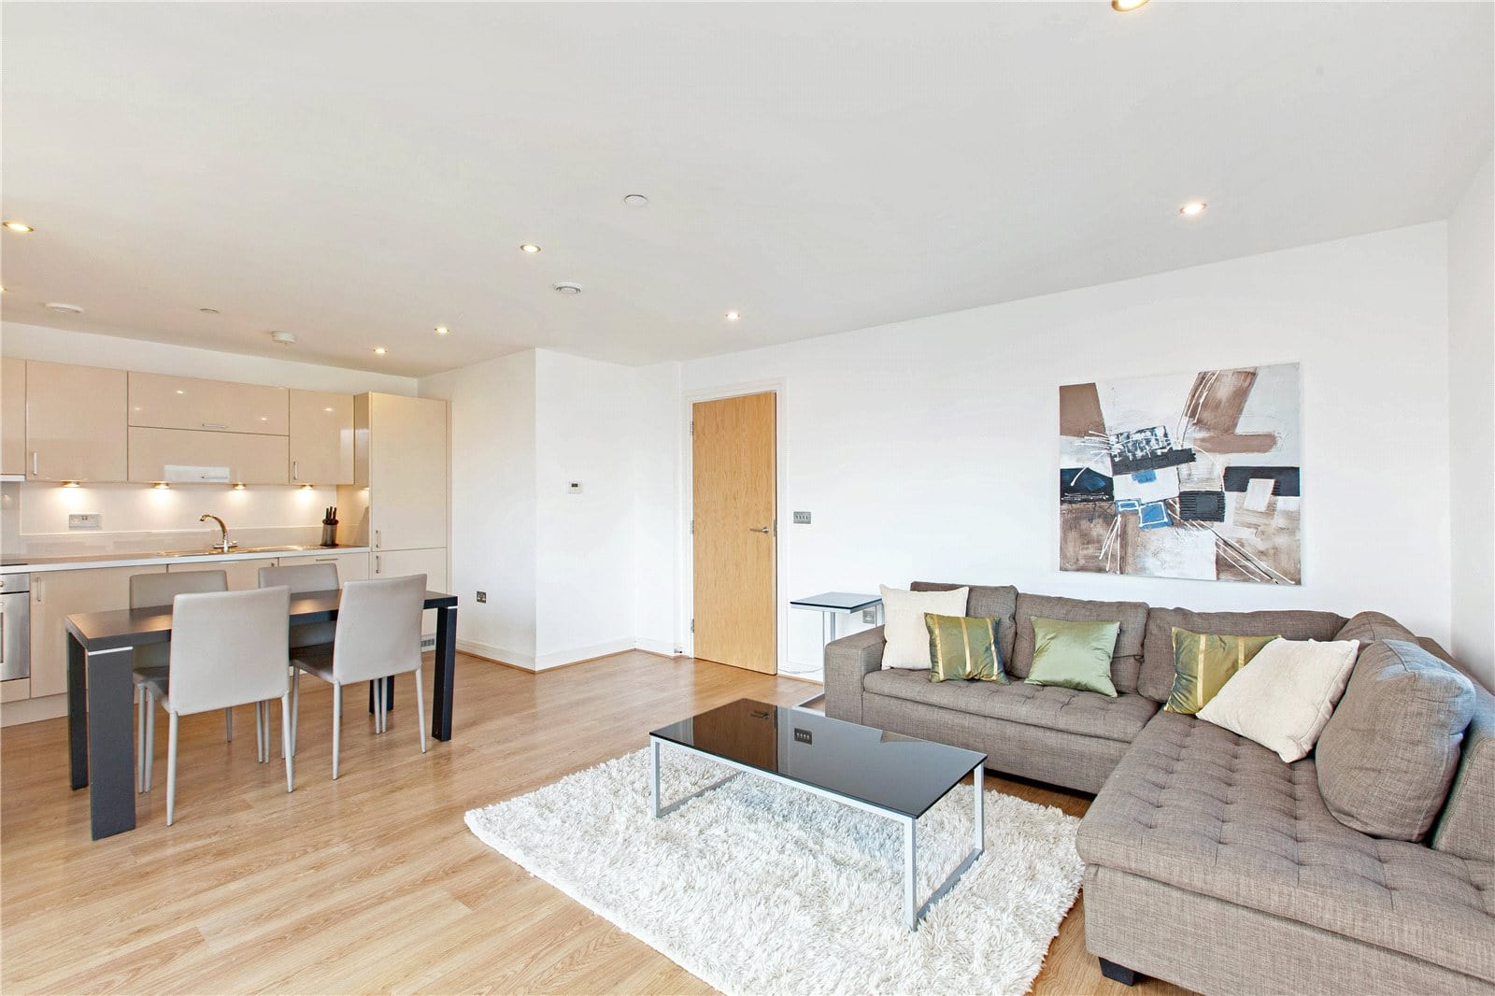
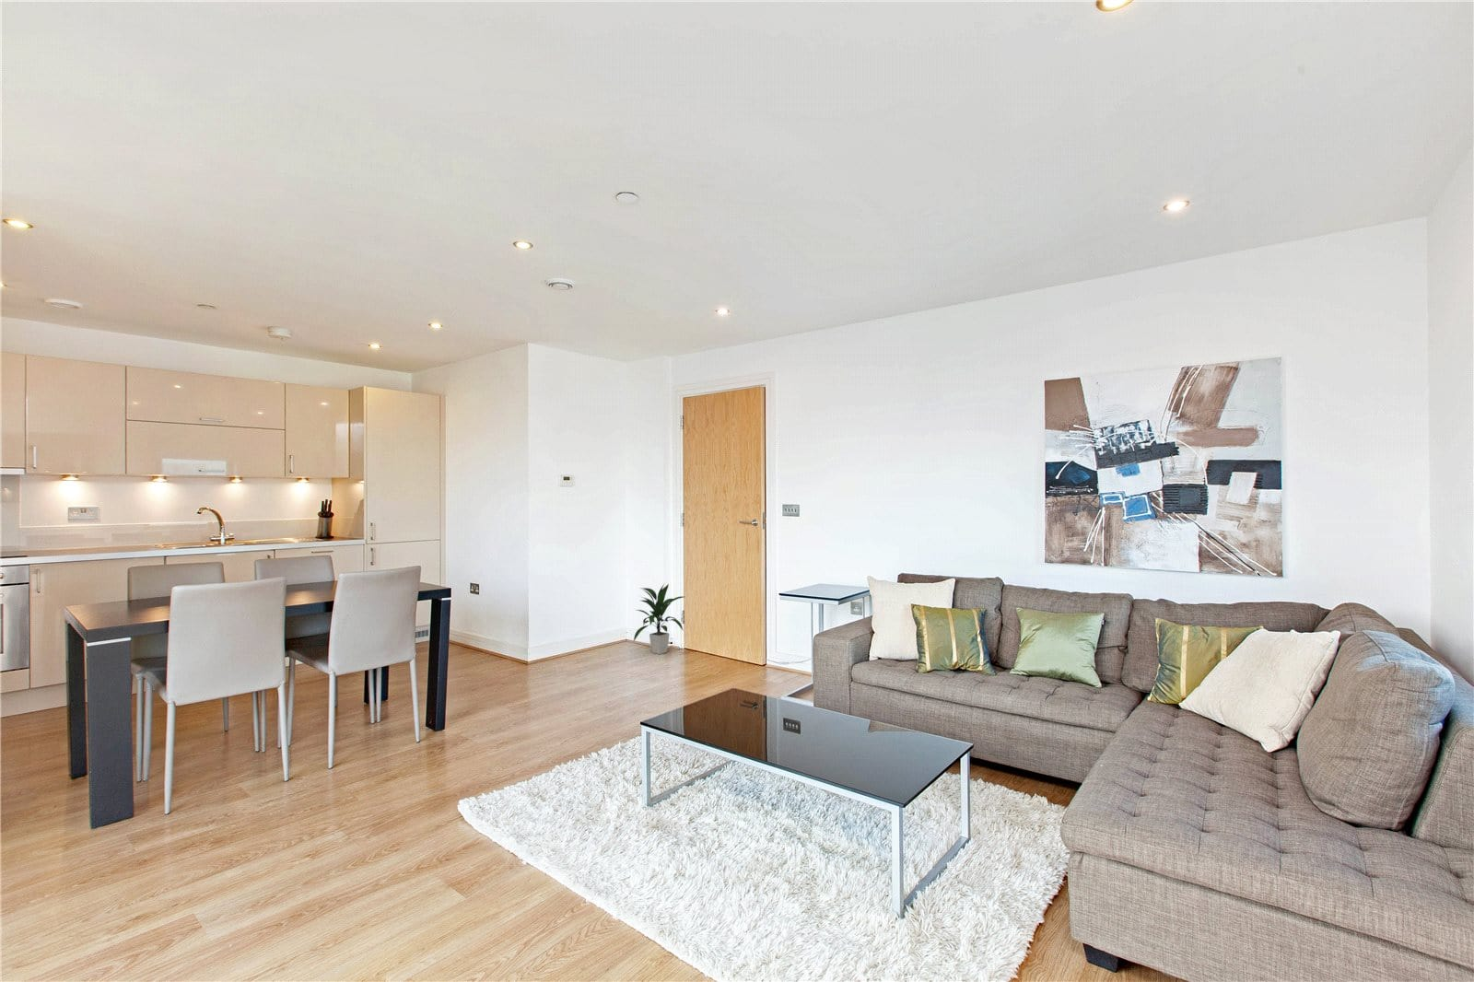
+ indoor plant [632,583,685,655]
